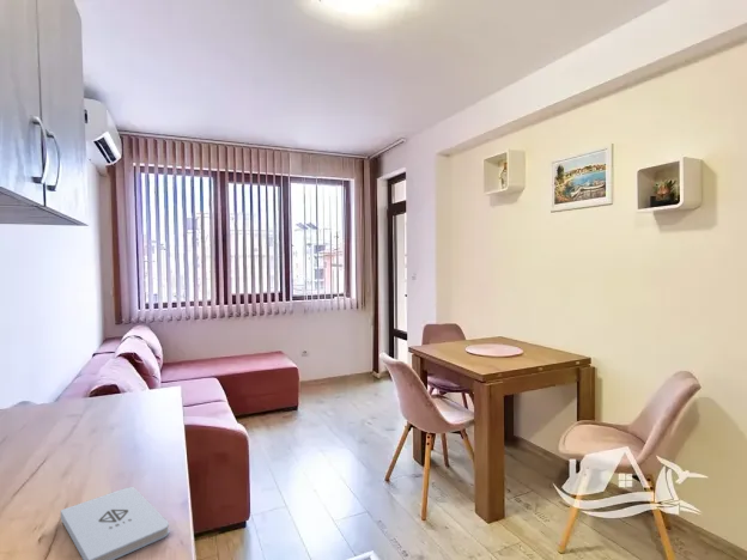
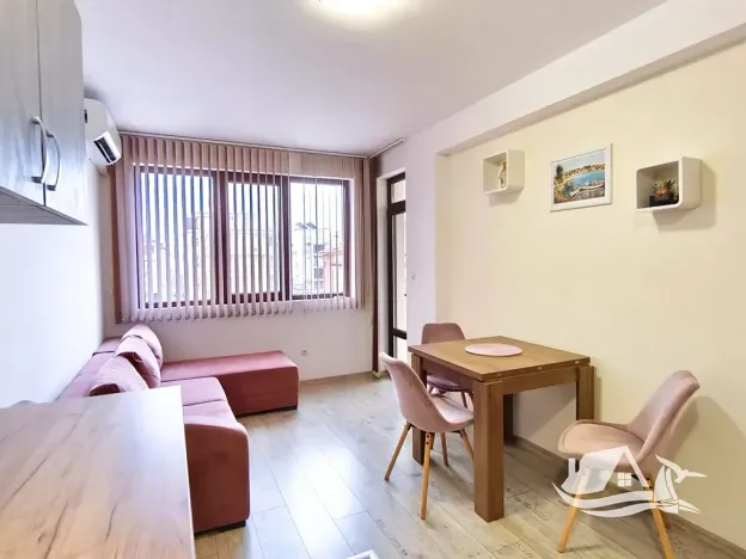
- notepad [60,486,170,560]
